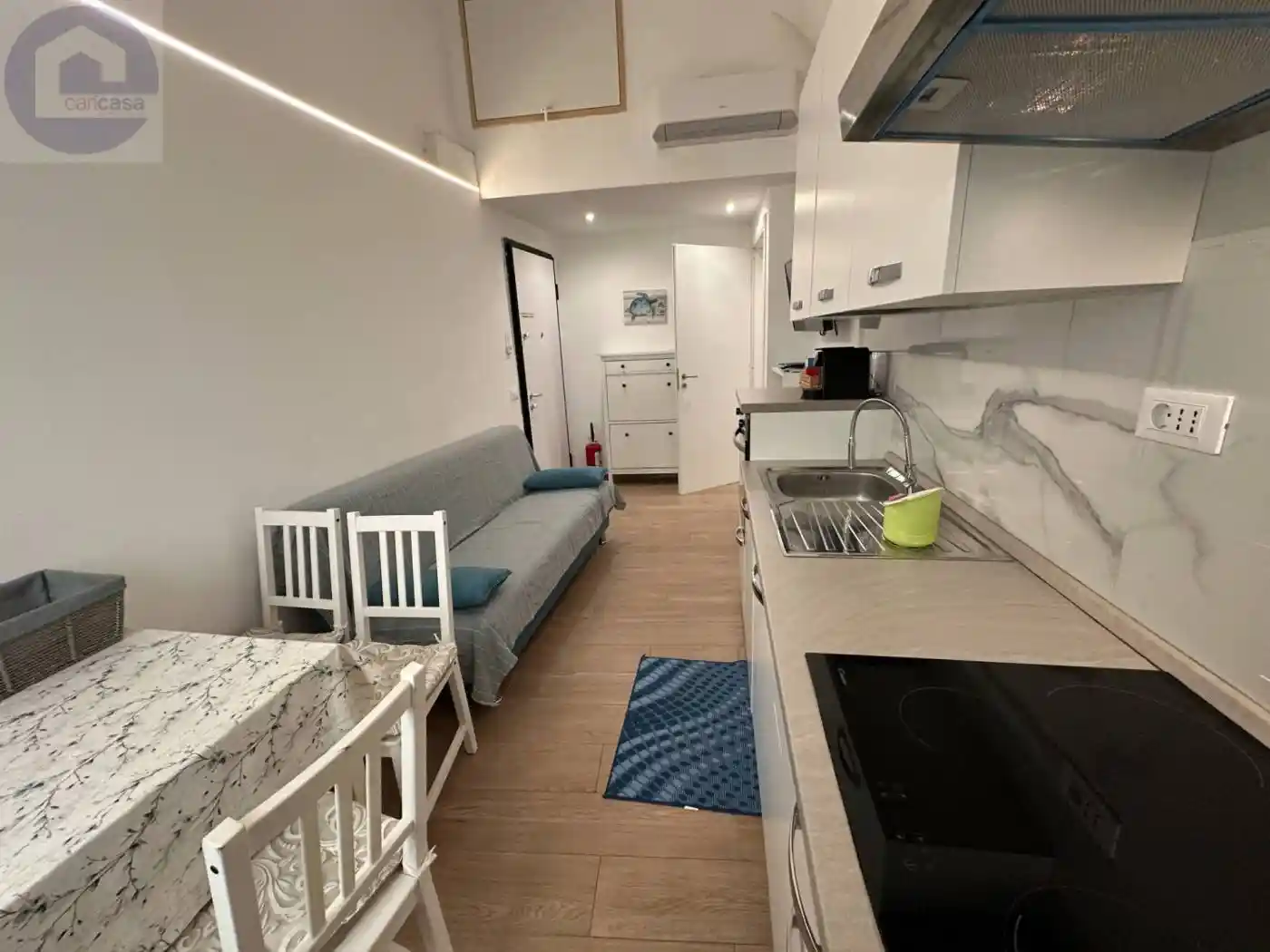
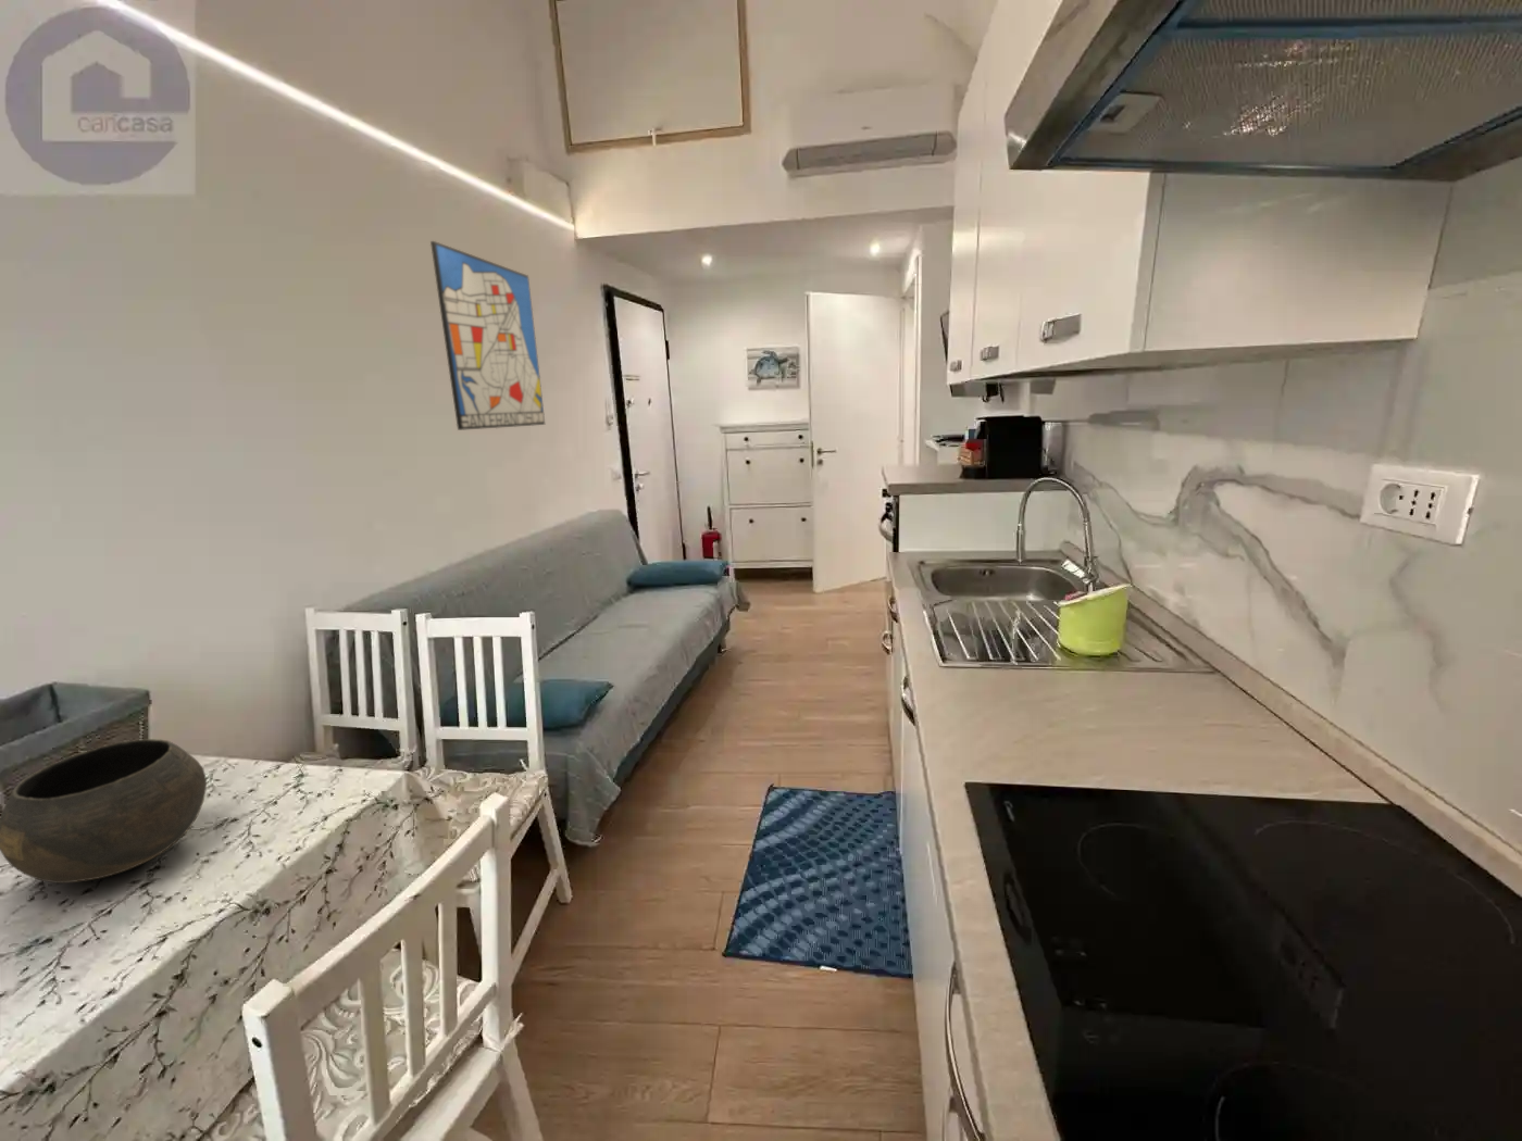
+ wall art [429,240,545,431]
+ bowl [0,738,207,885]
